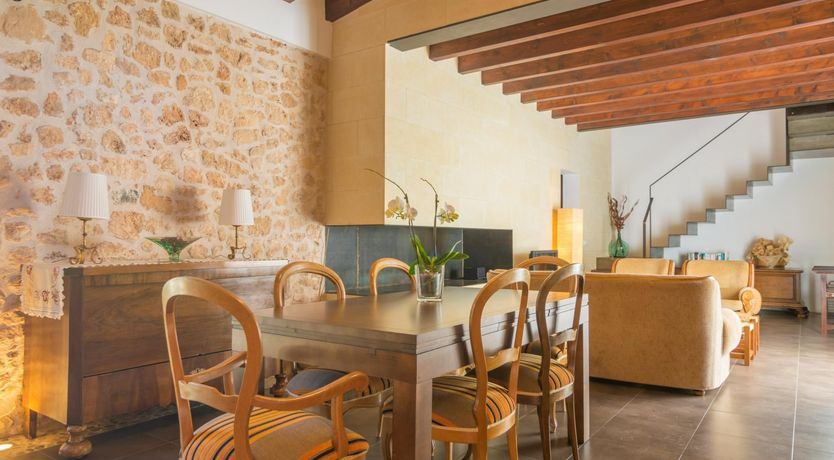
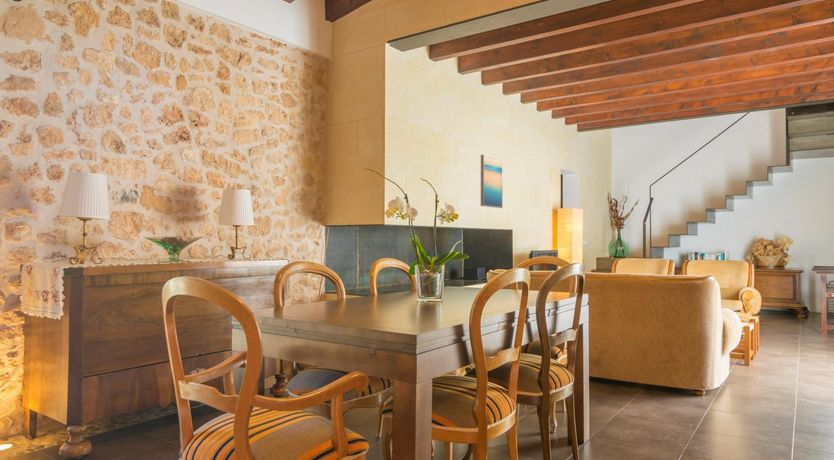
+ wall art [480,154,504,209]
